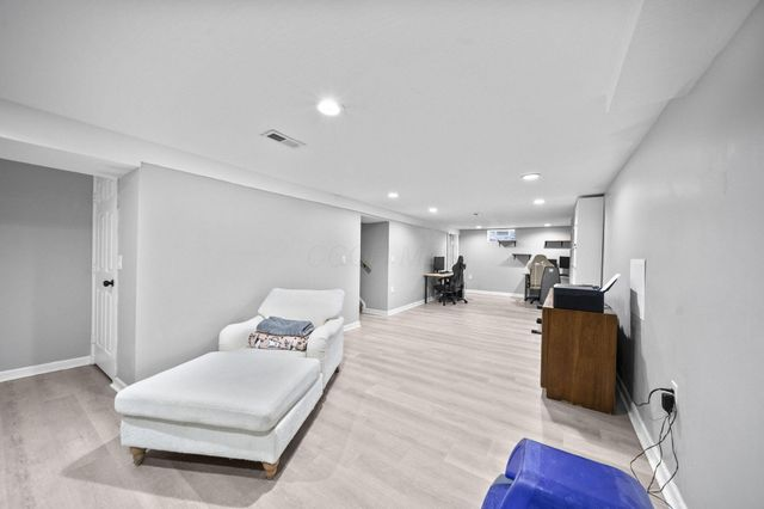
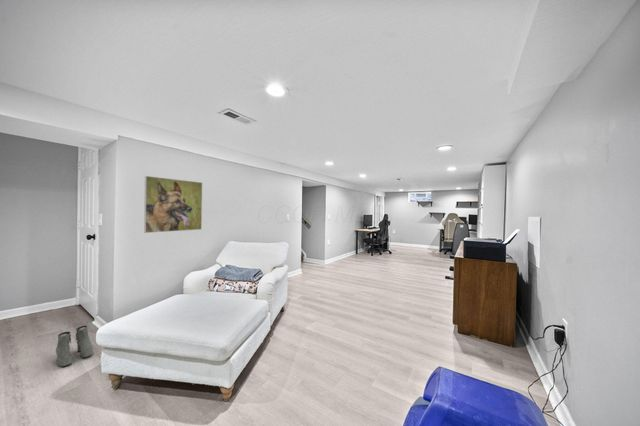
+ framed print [143,175,203,234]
+ boots [55,325,94,368]
